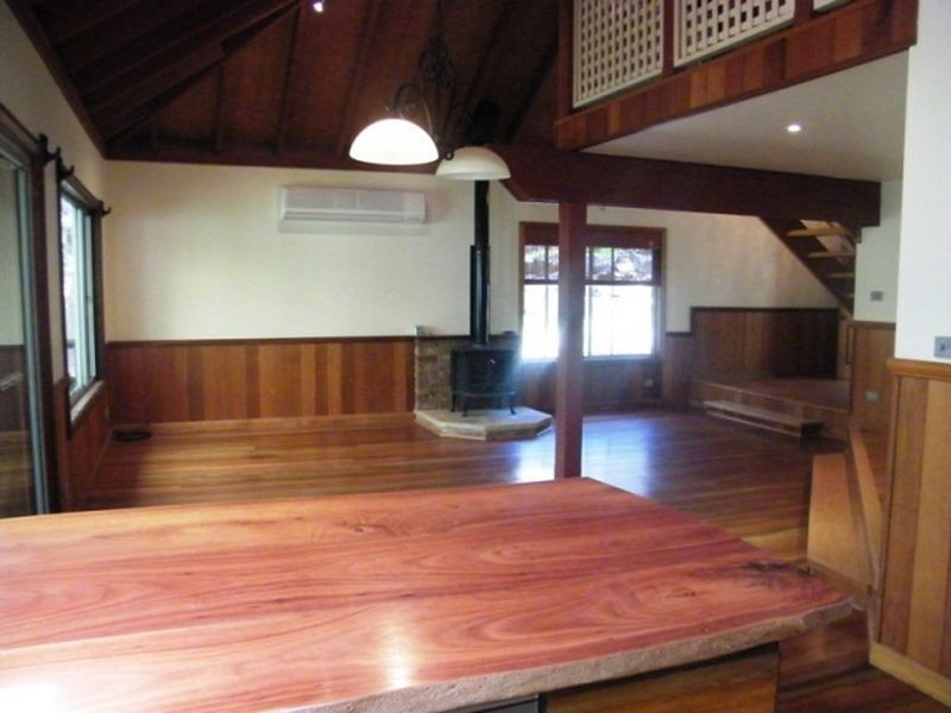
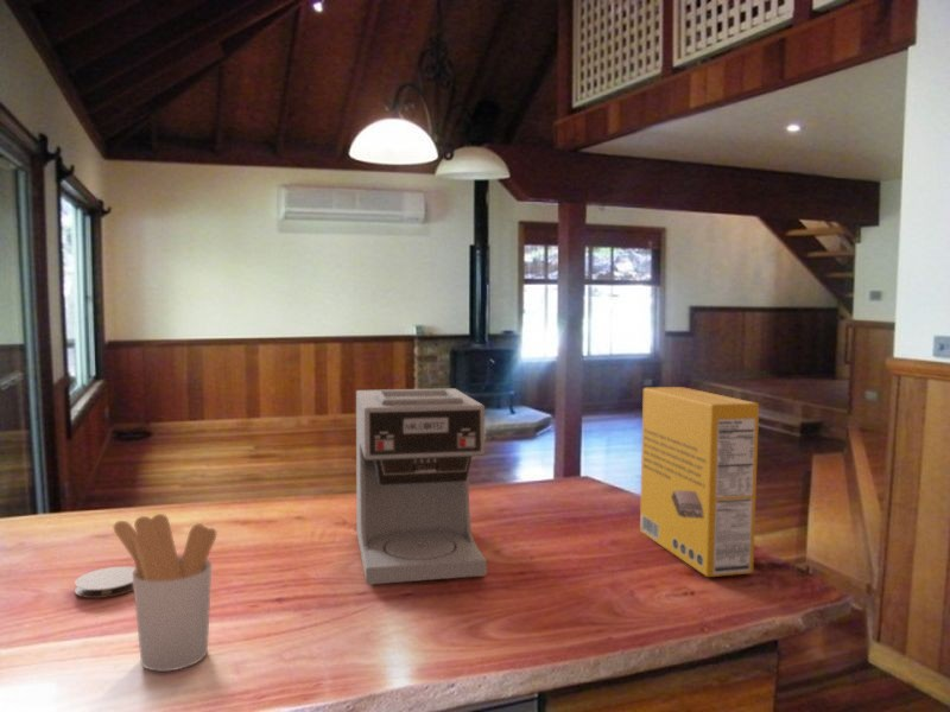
+ cereal box [639,386,760,578]
+ coaster [74,565,135,599]
+ utensil holder [112,513,217,673]
+ coffee maker [355,387,488,586]
